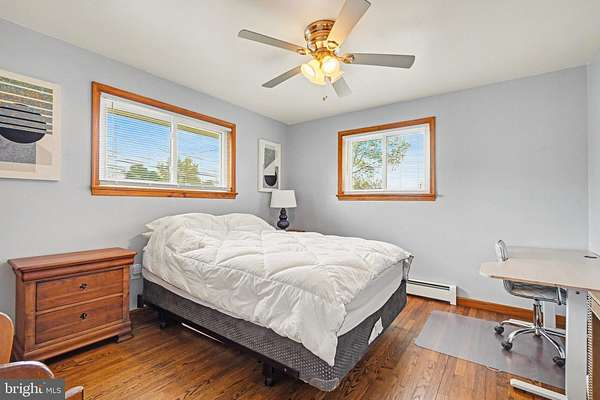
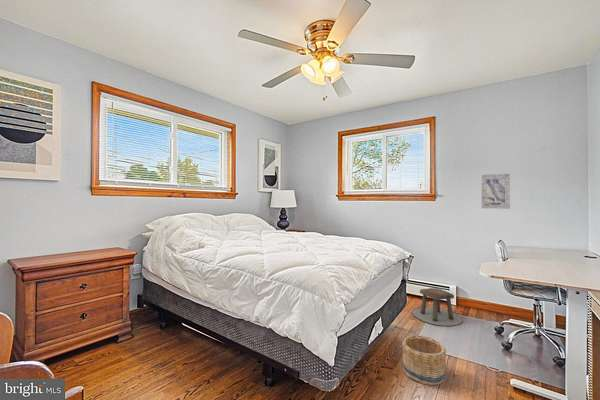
+ basket [401,334,447,386]
+ wall art [481,172,511,210]
+ stool [412,287,463,327]
